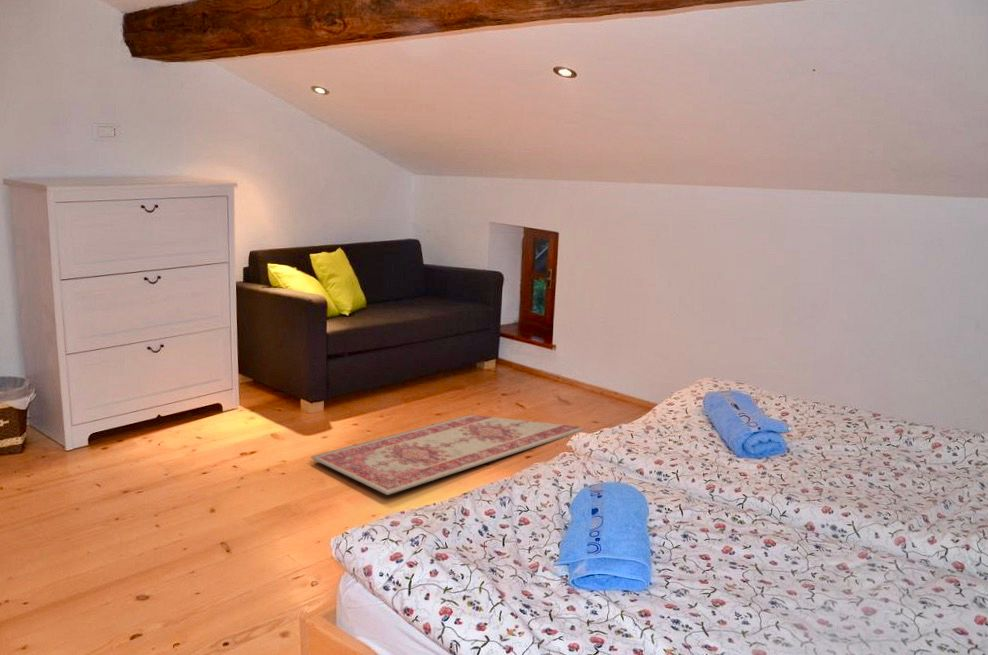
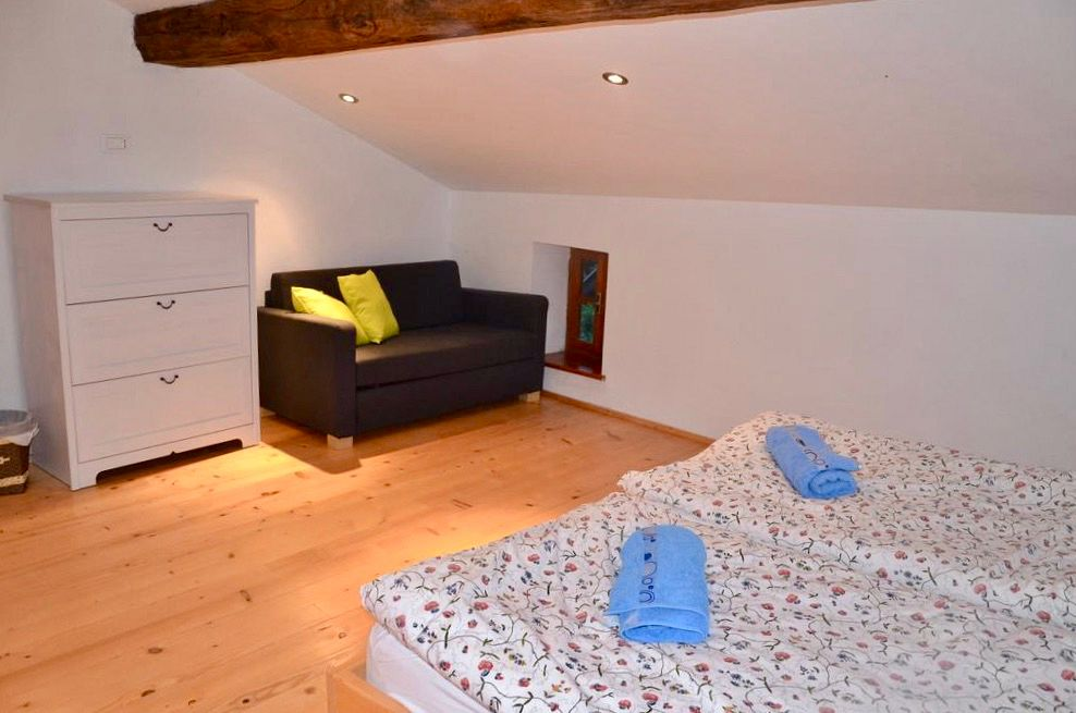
- rug [310,412,595,496]
